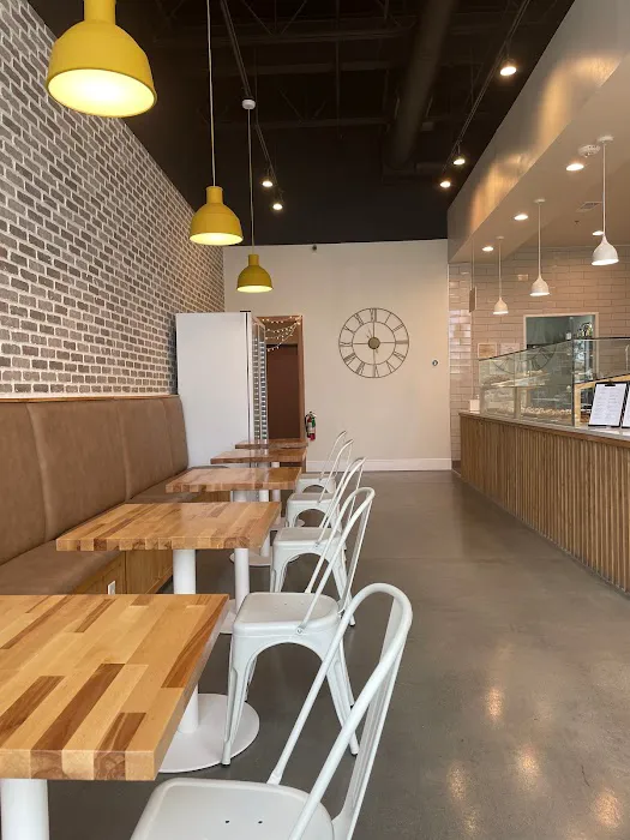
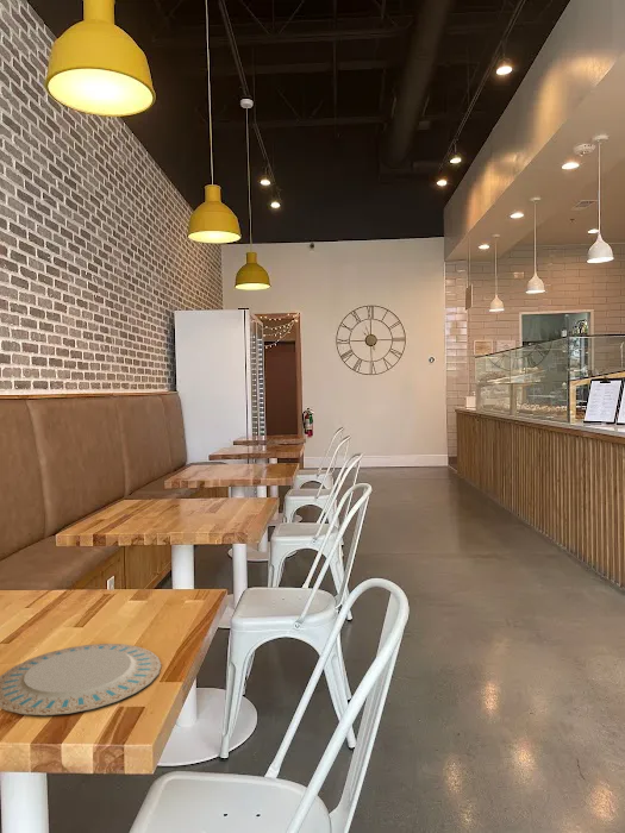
+ chinaware [0,643,162,716]
